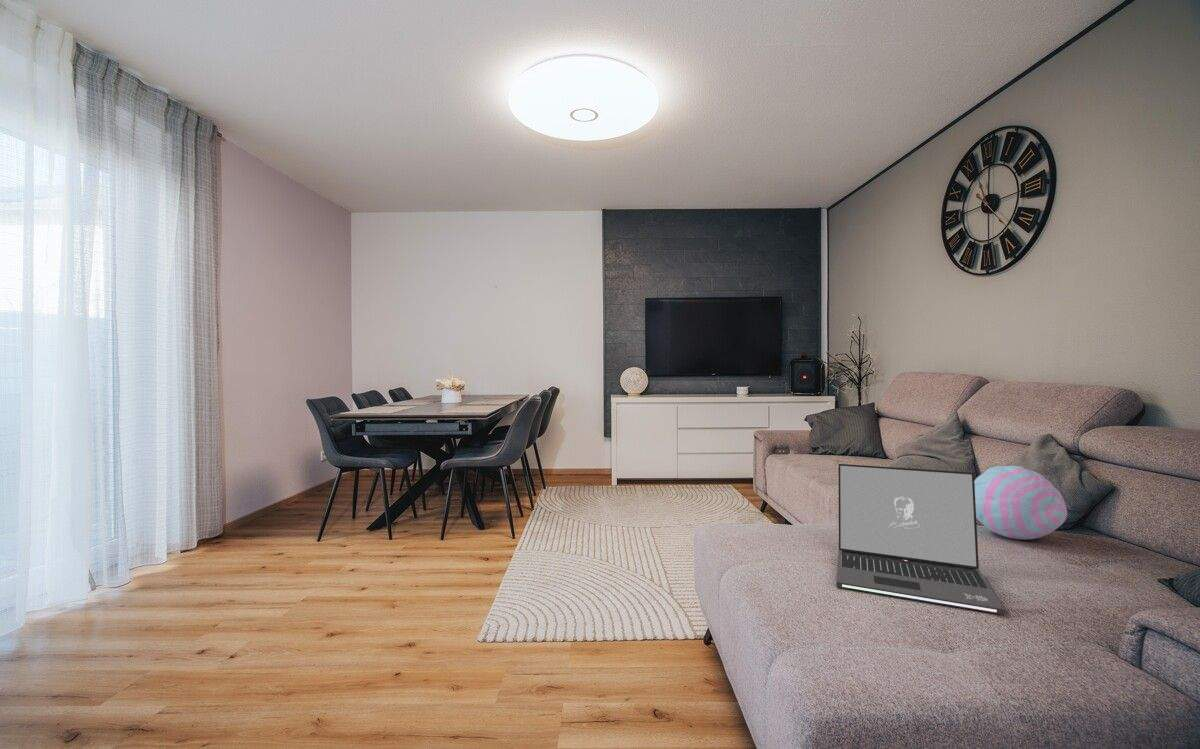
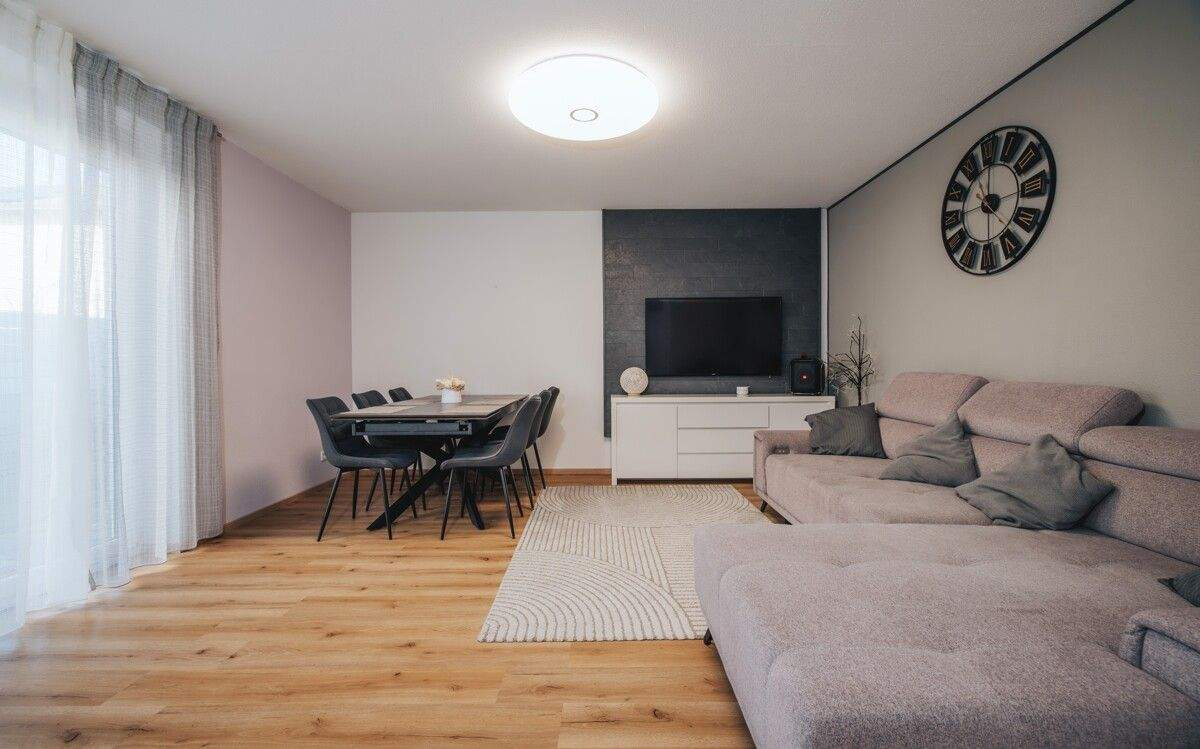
- laptop [835,463,1005,616]
- cushion [974,465,1068,541]
